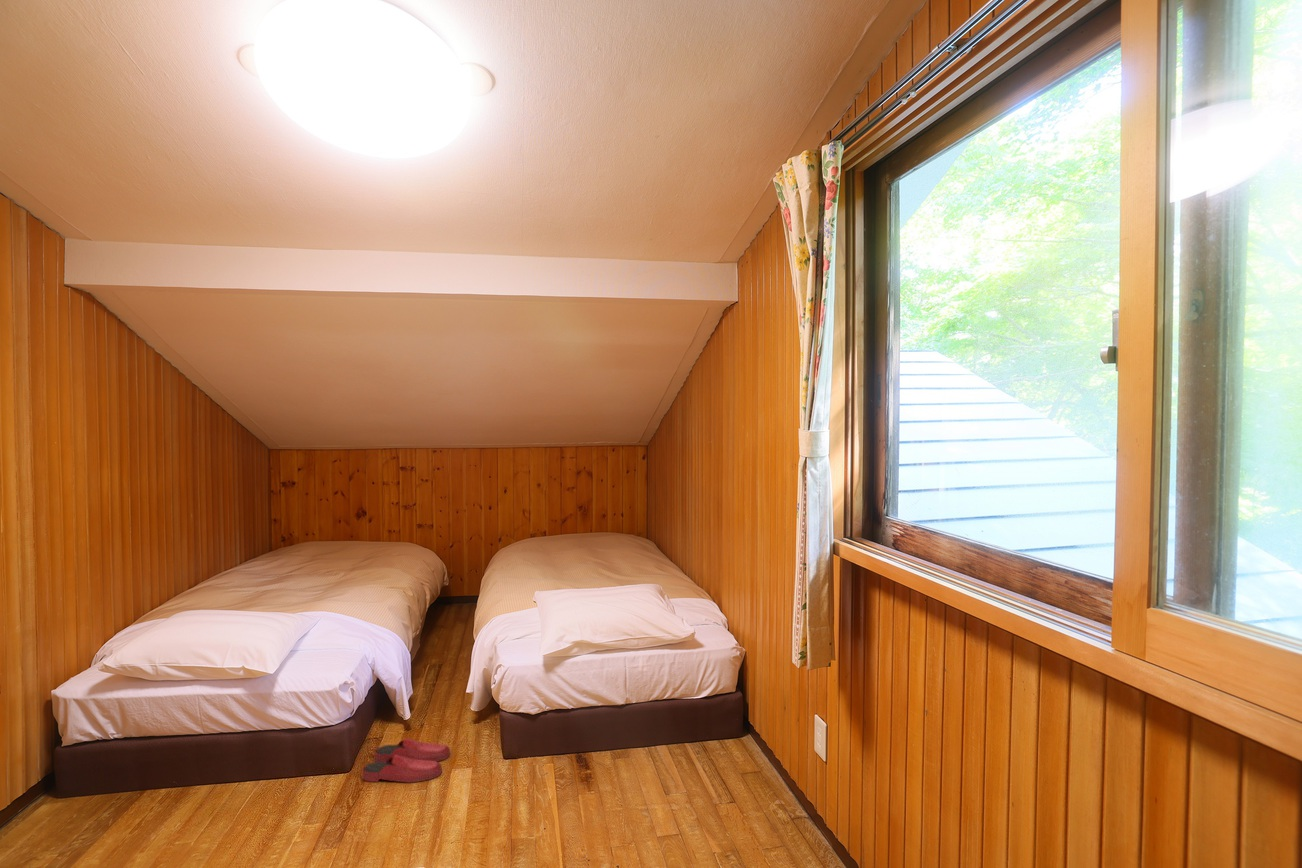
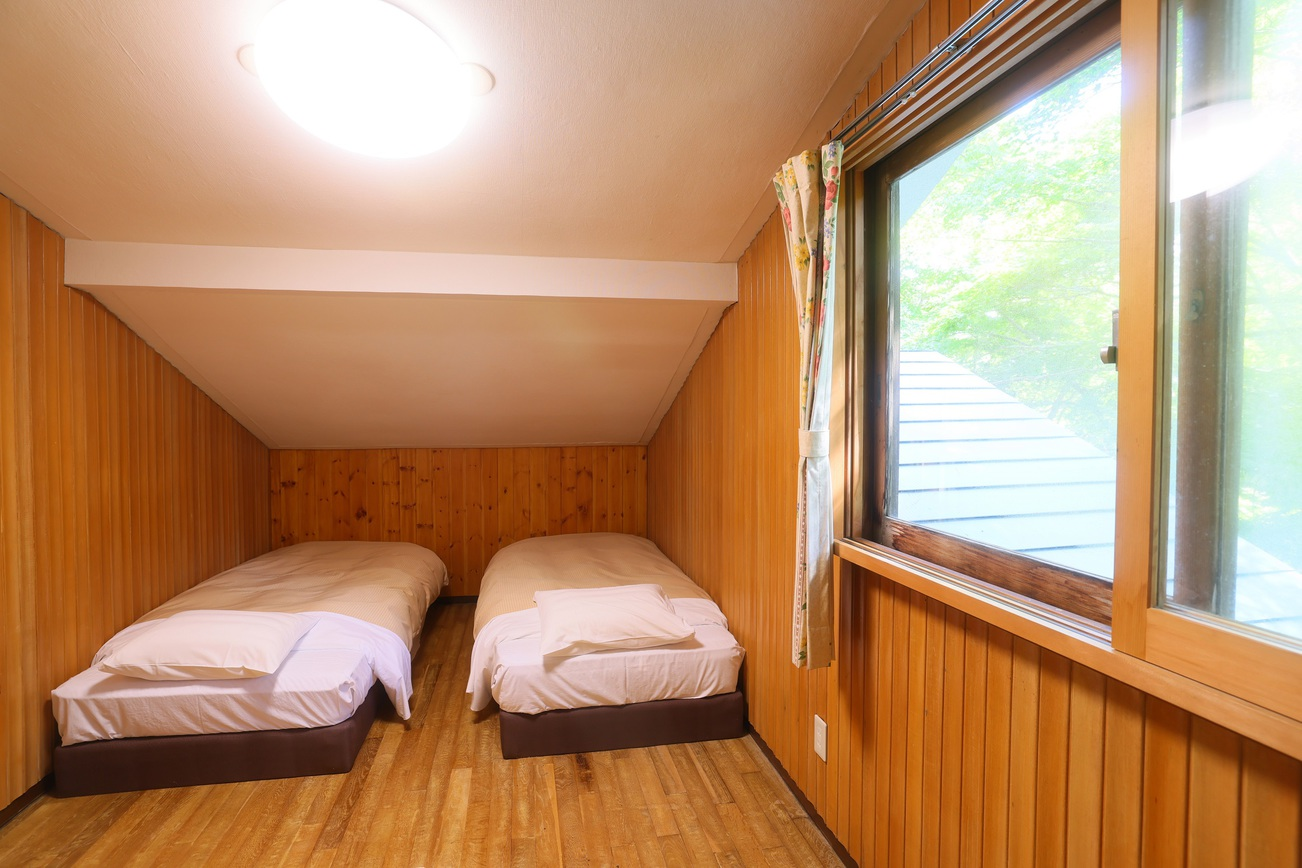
- slippers [361,737,451,784]
